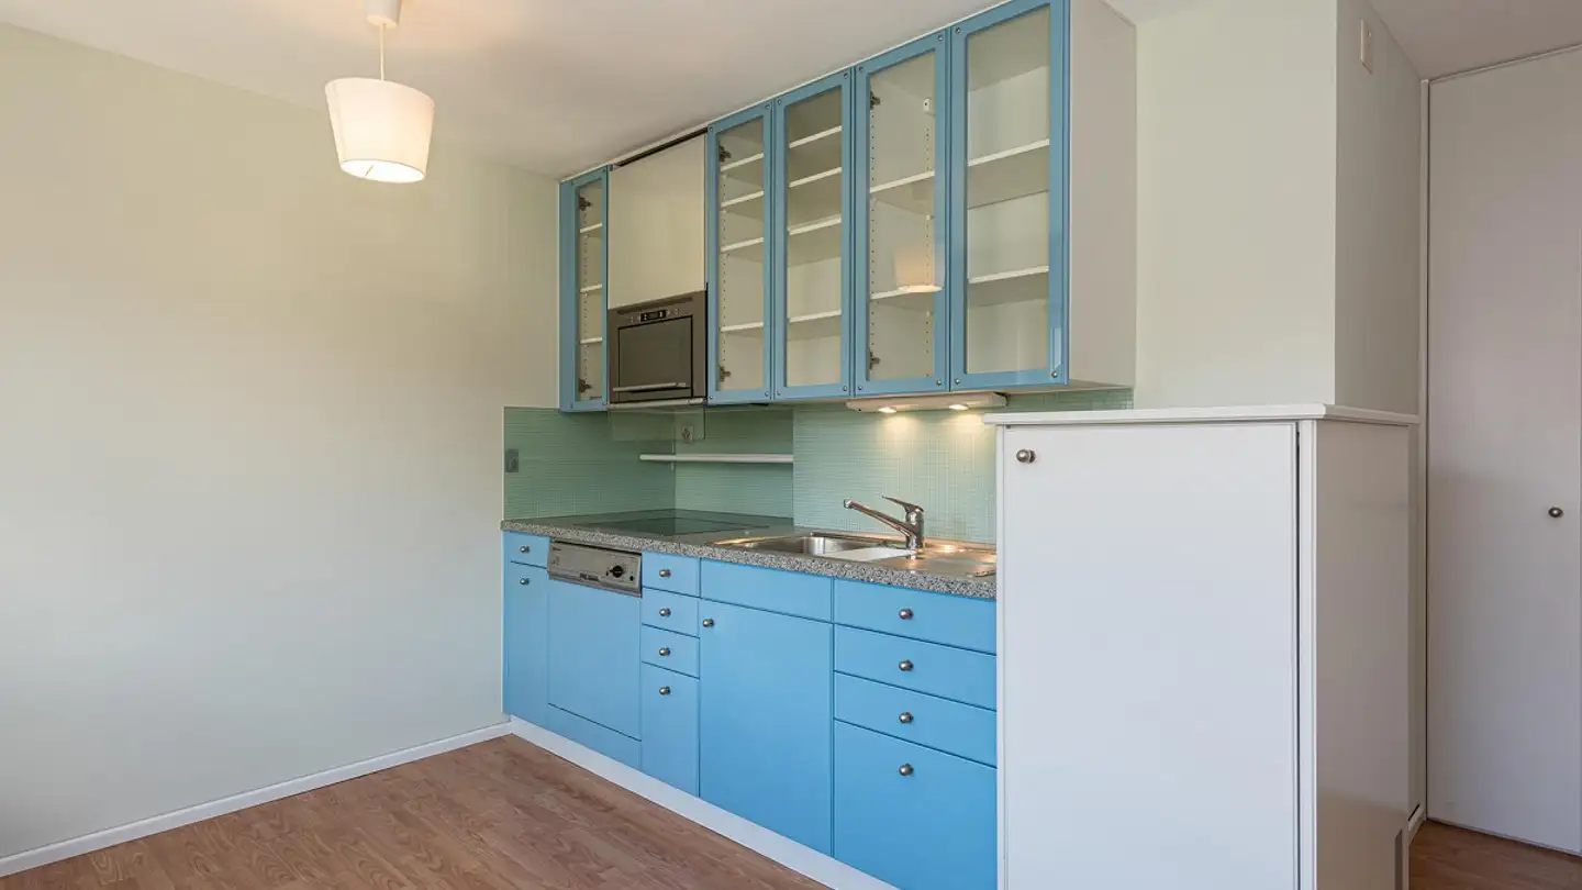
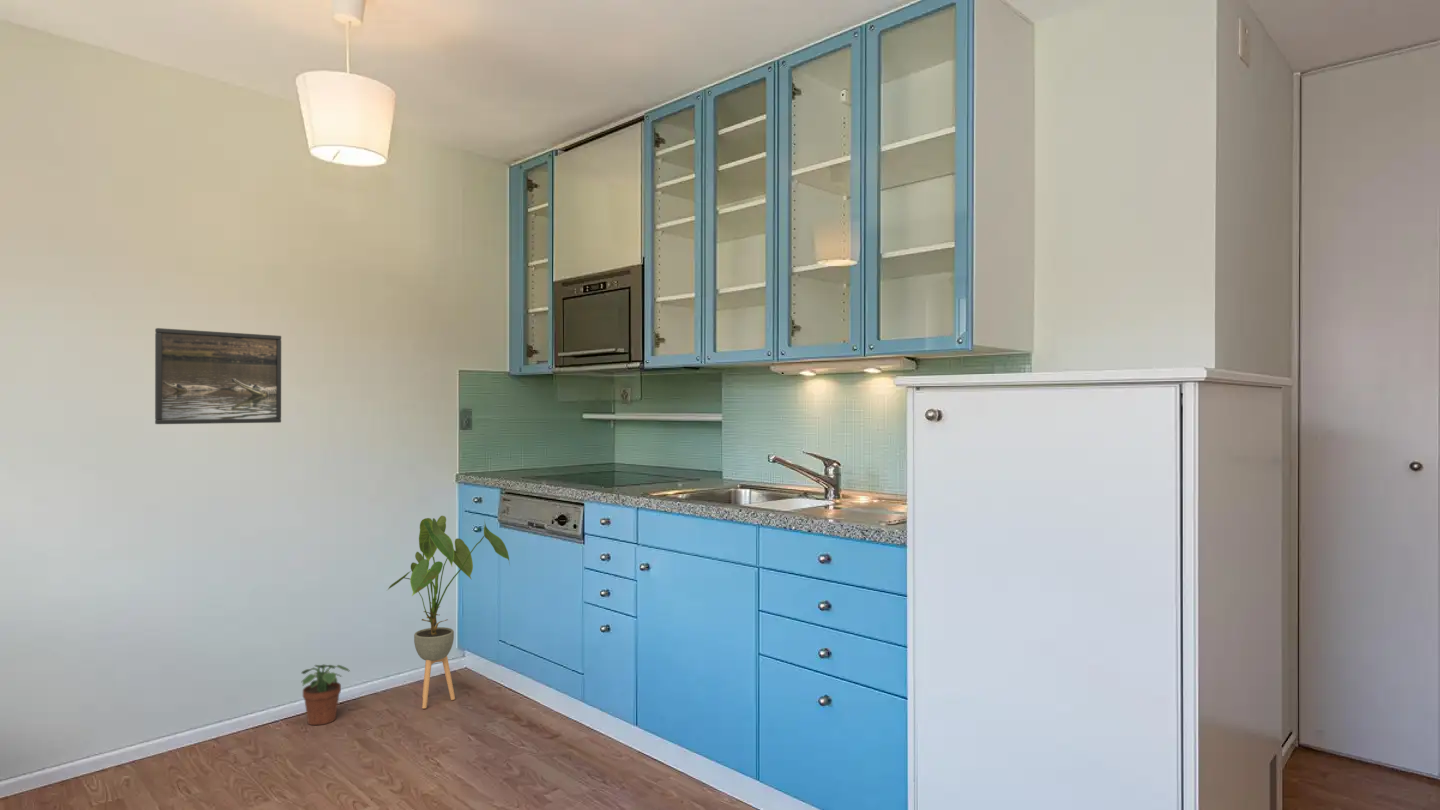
+ potted plant [300,663,351,726]
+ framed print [154,327,282,425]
+ house plant [387,515,511,709]
